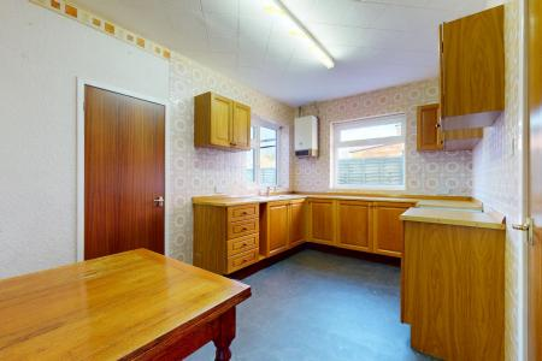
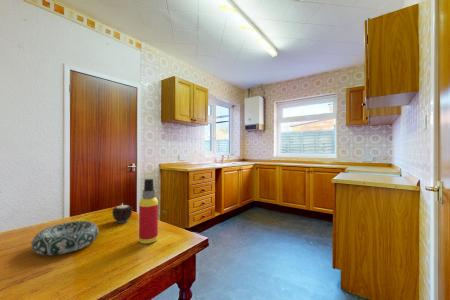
+ spray bottle [138,178,159,245]
+ decorative bowl [30,220,99,256]
+ candle [111,202,134,224]
